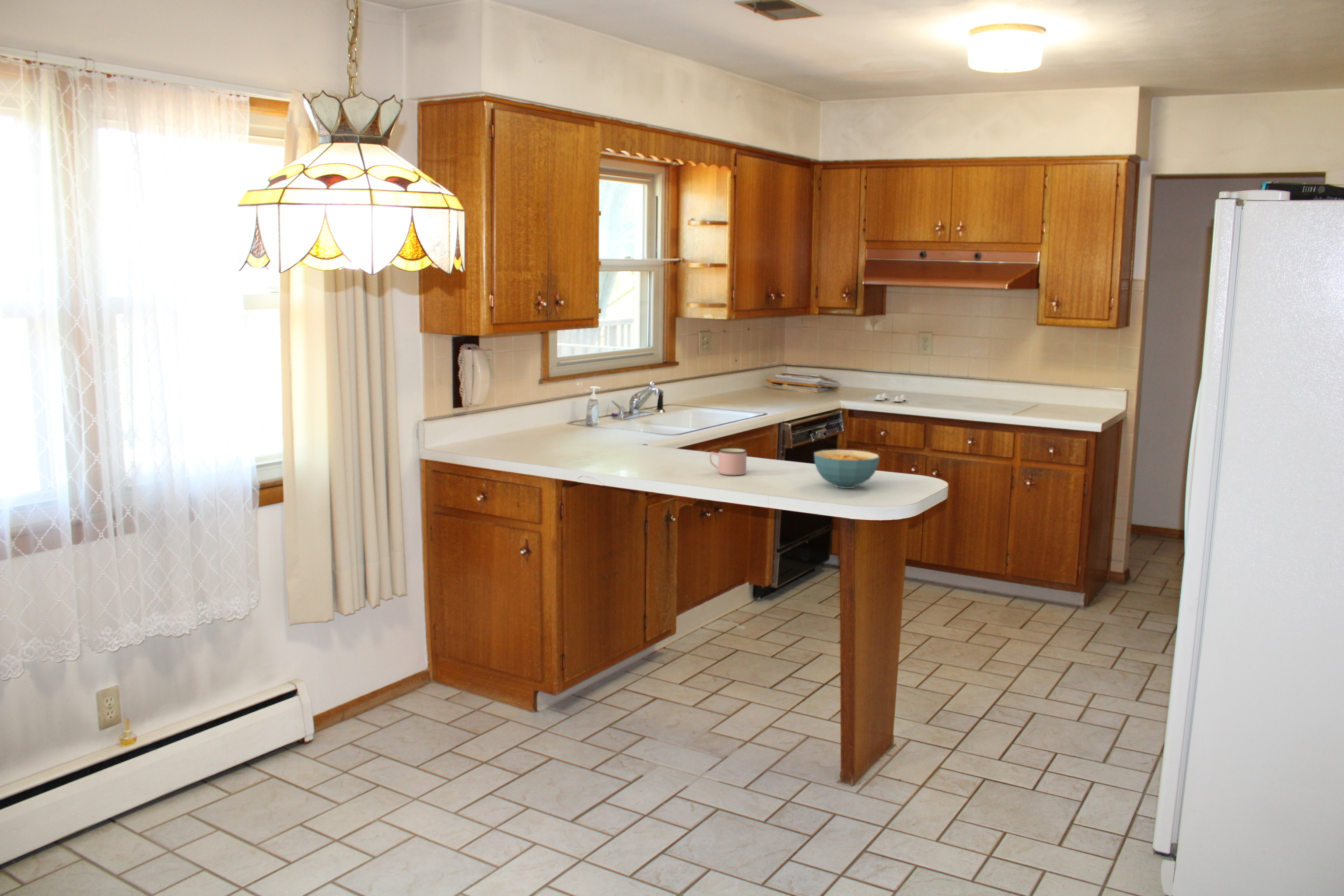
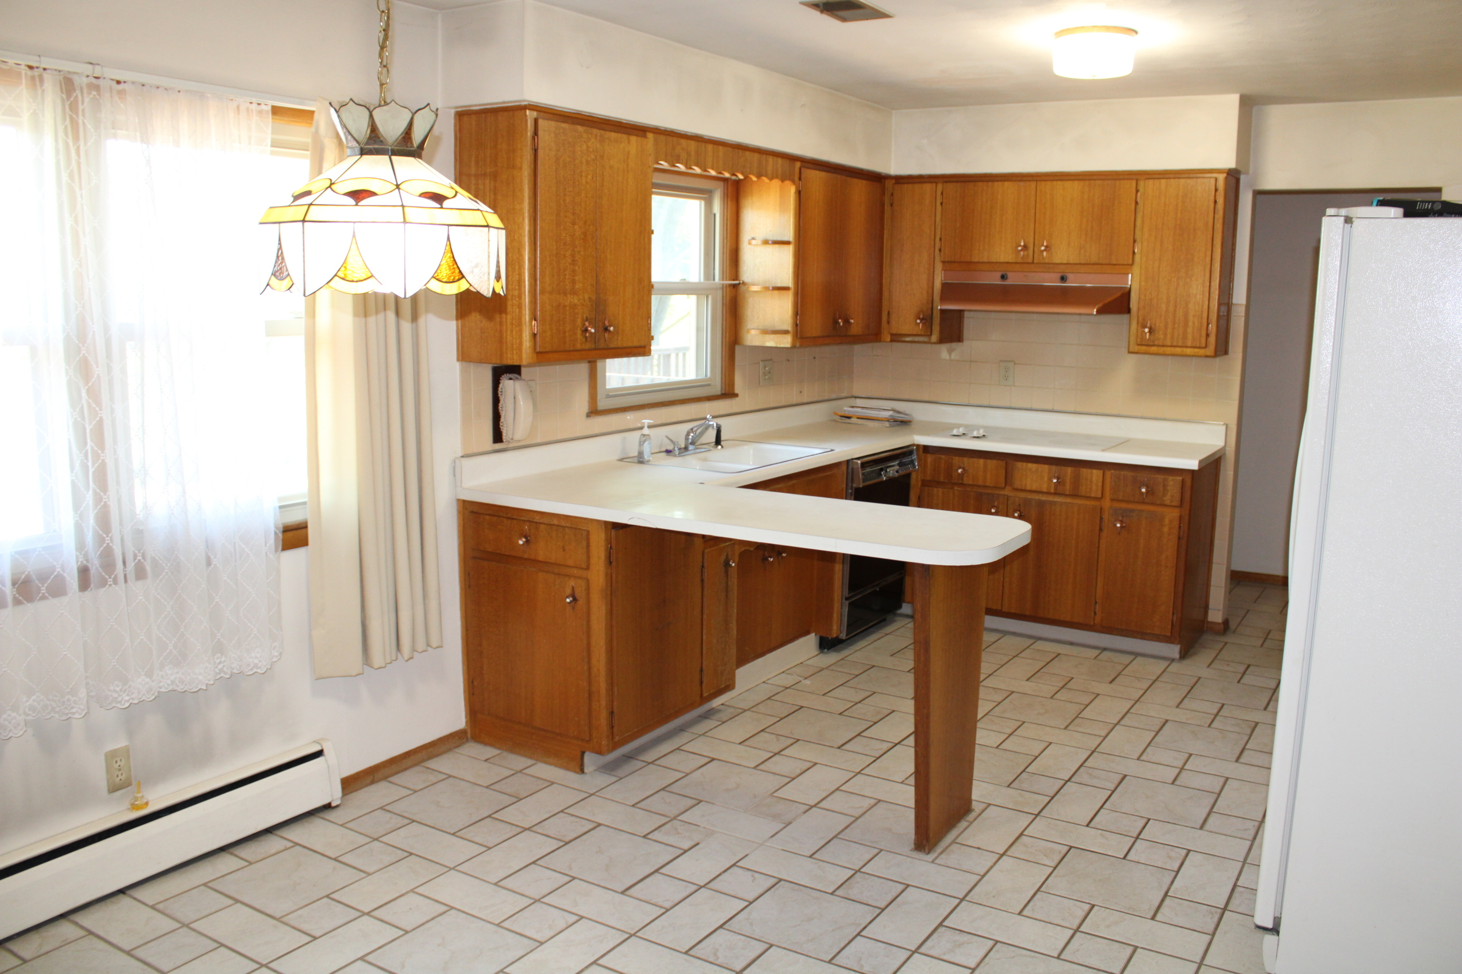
- cereal bowl [813,449,880,489]
- mug [709,448,747,476]
